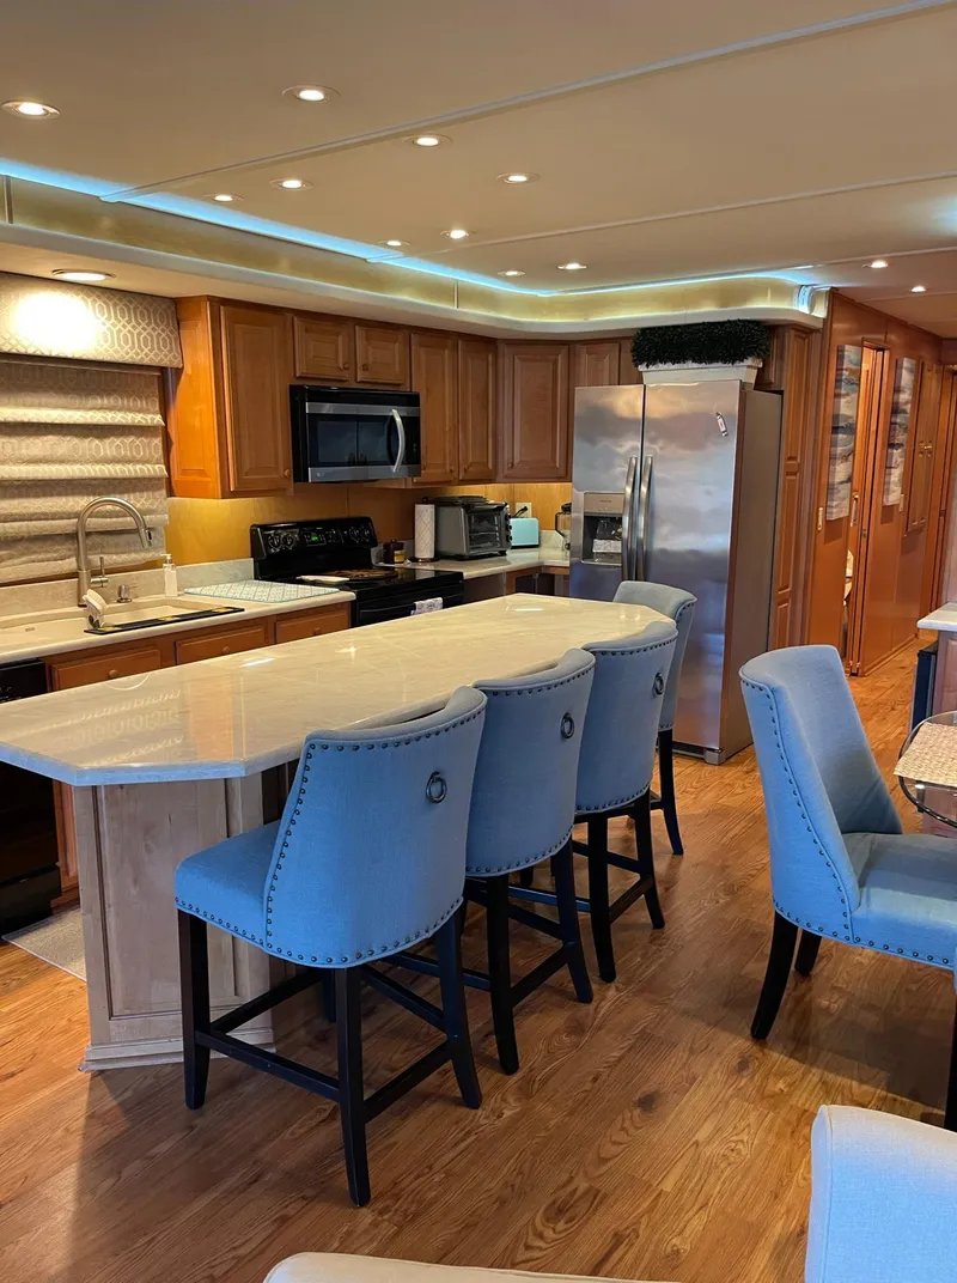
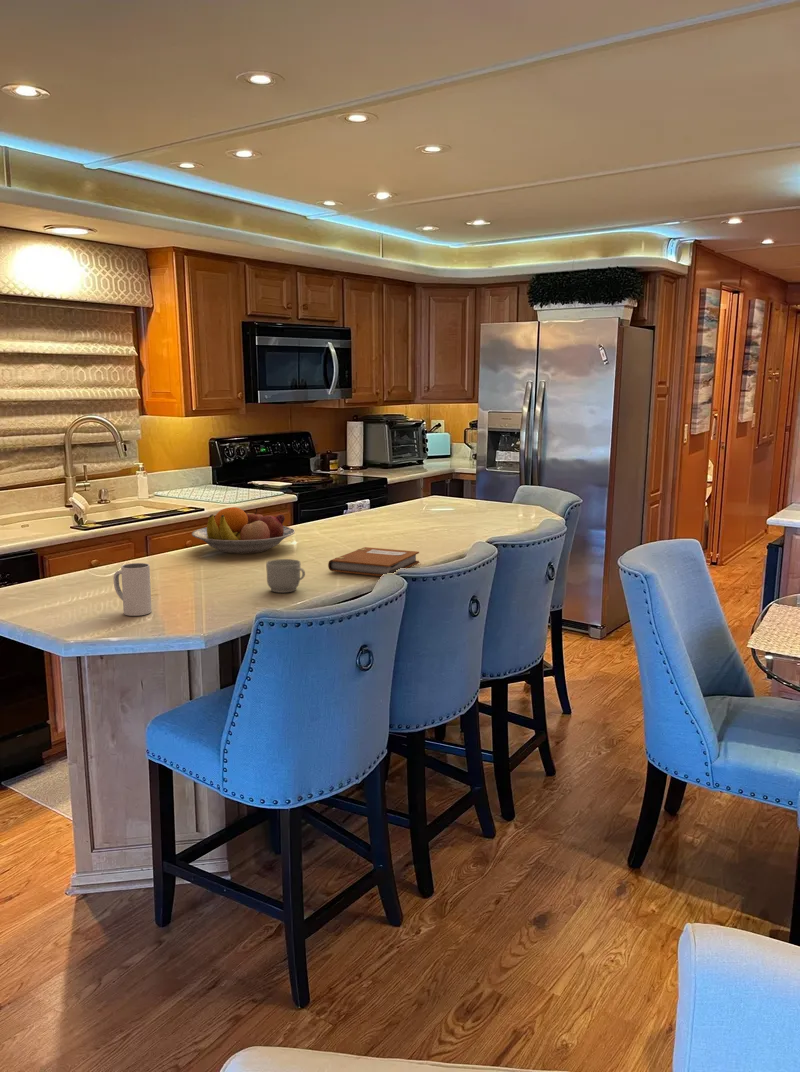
+ notebook [327,546,420,577]
+ fruit bowl [191,506,296,555]
+ mug [113,562,153,617]
+ mug [265,558,306,594]
